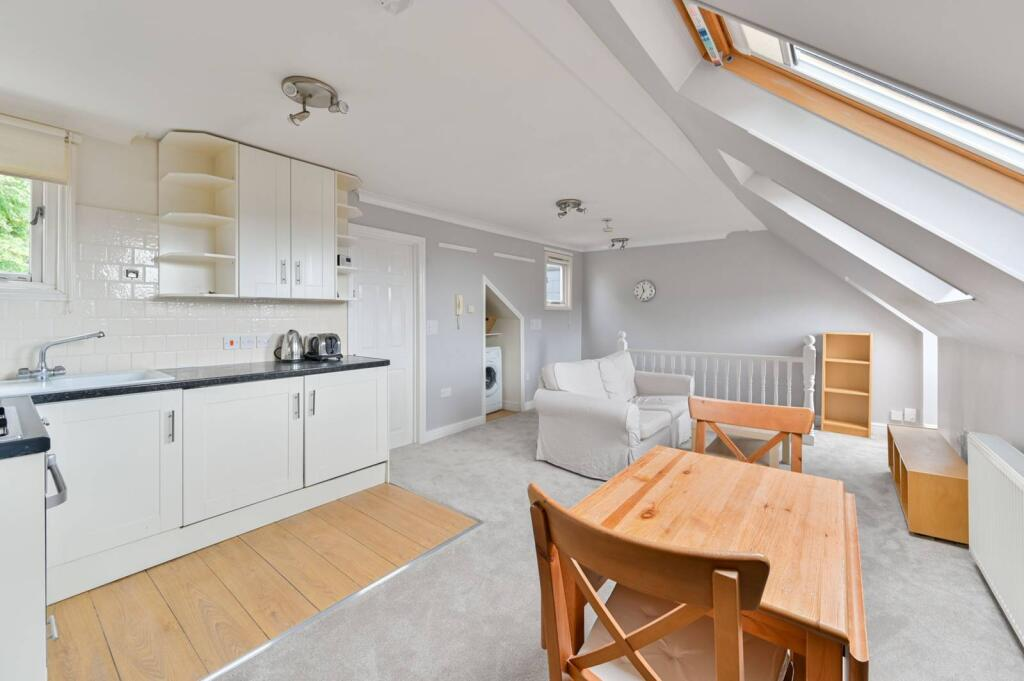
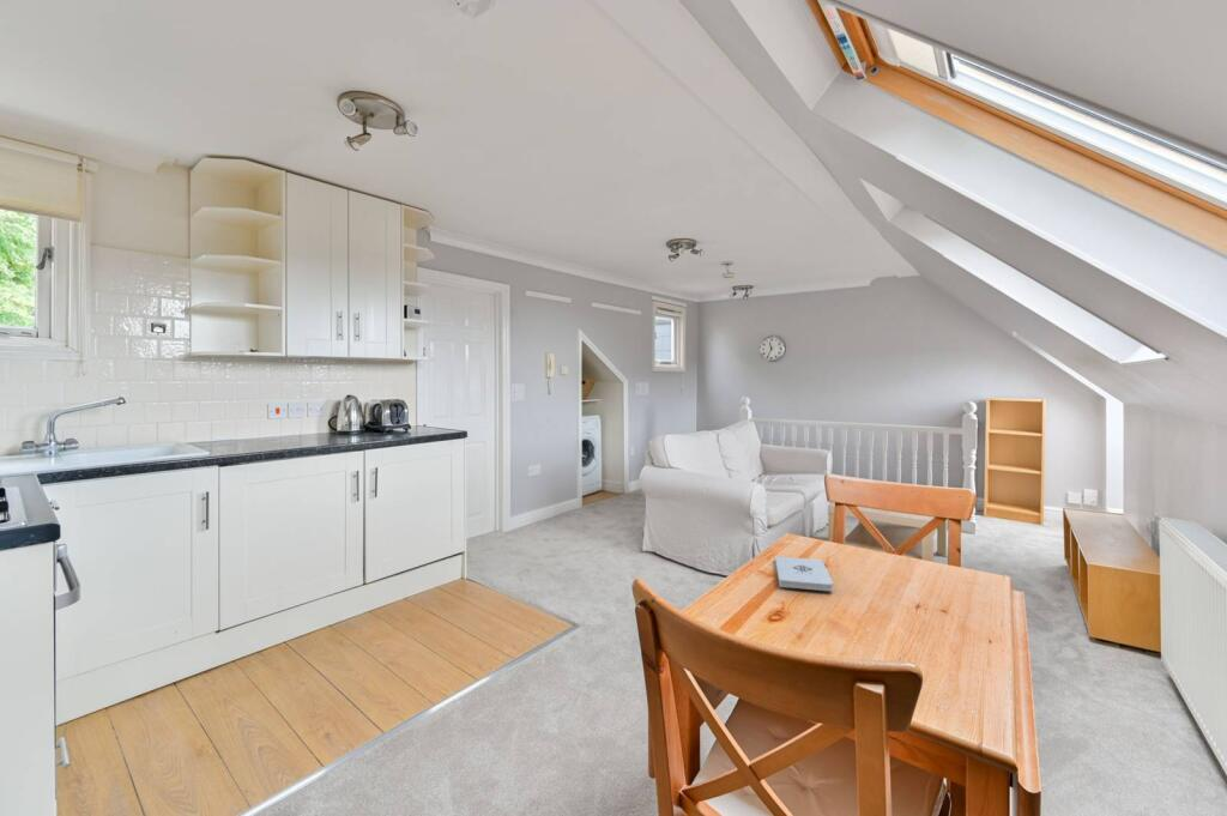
+ notepad [774,555,834,592]
